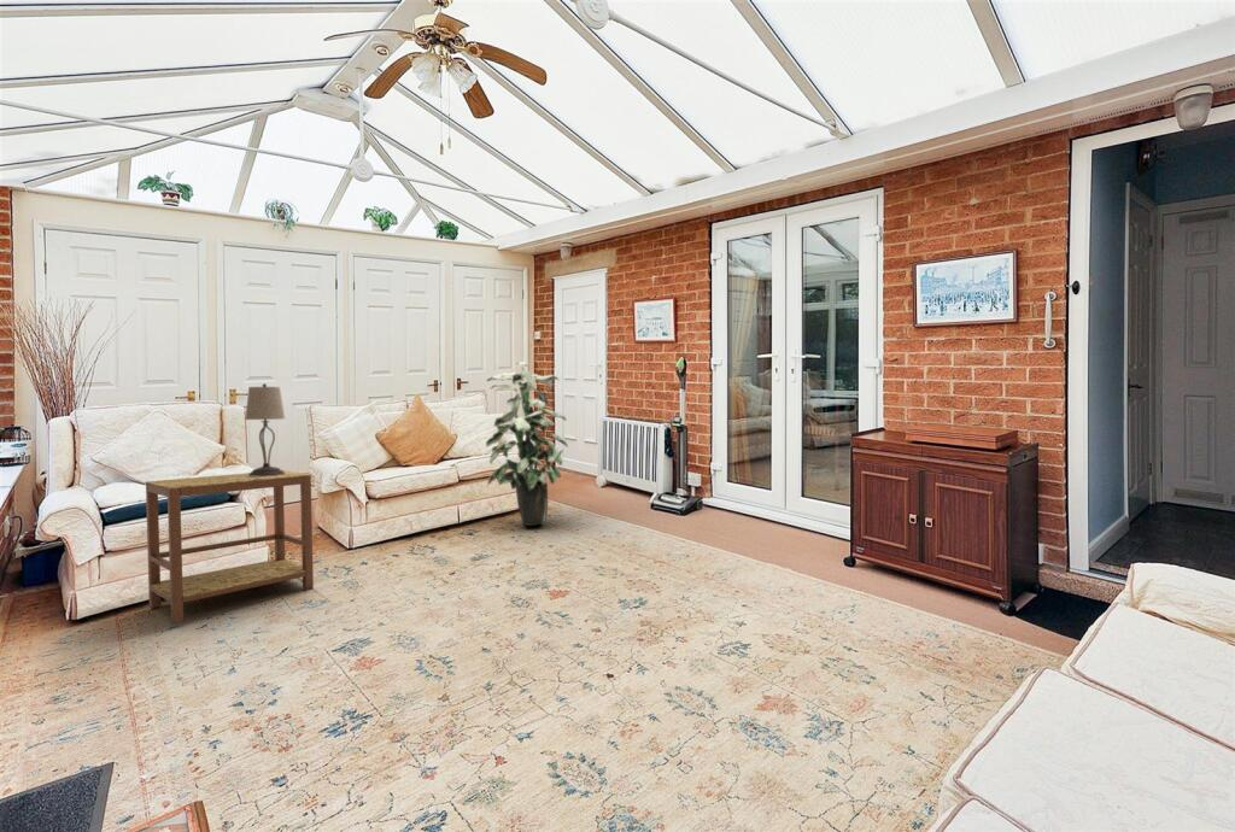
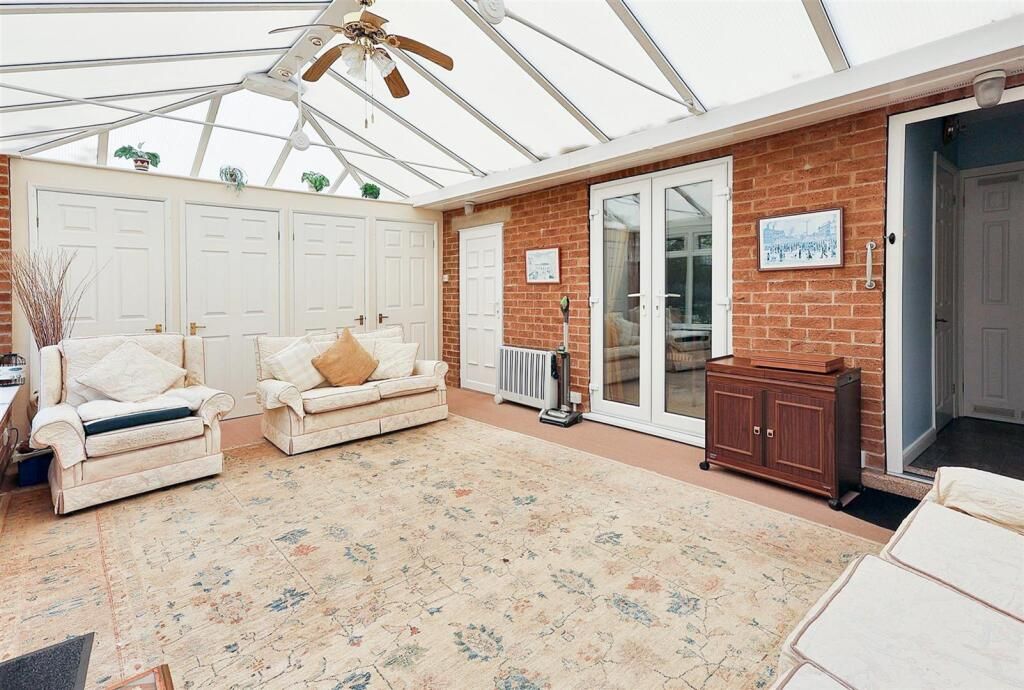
- side table [145,469,315,623]
- indoor plant [485,361,569,527]
- table lamp [244,382,286,476]
